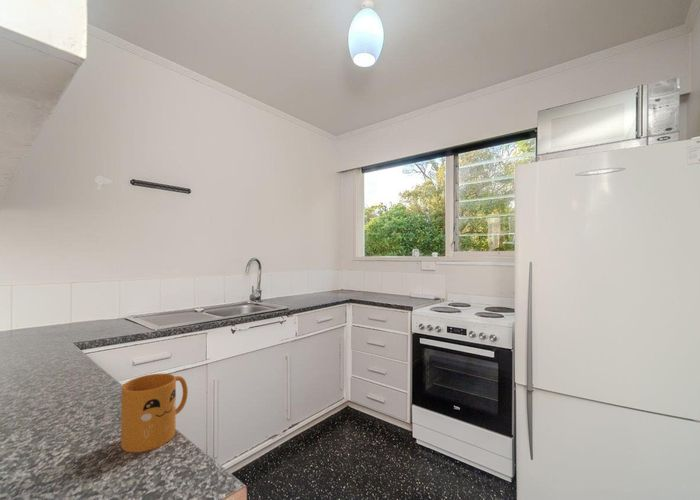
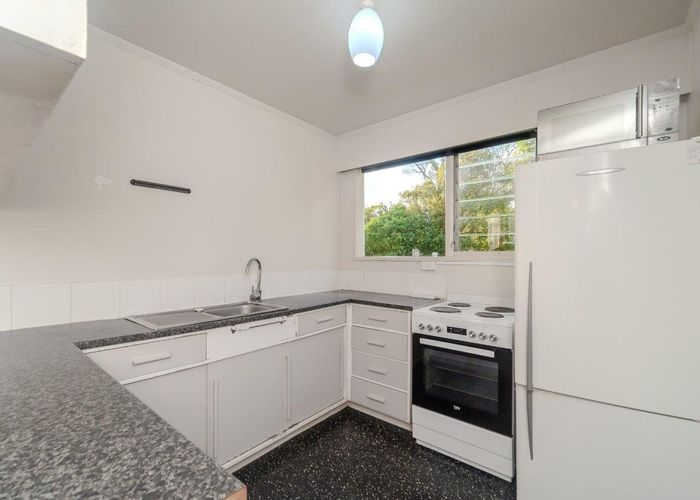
- mug [120,373,189,453]
